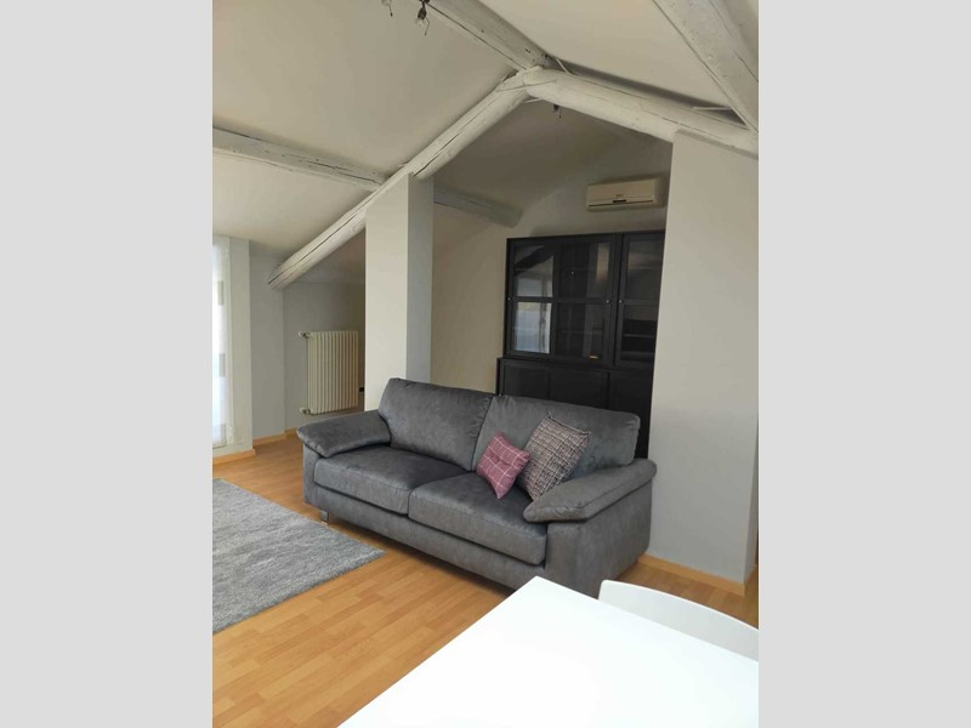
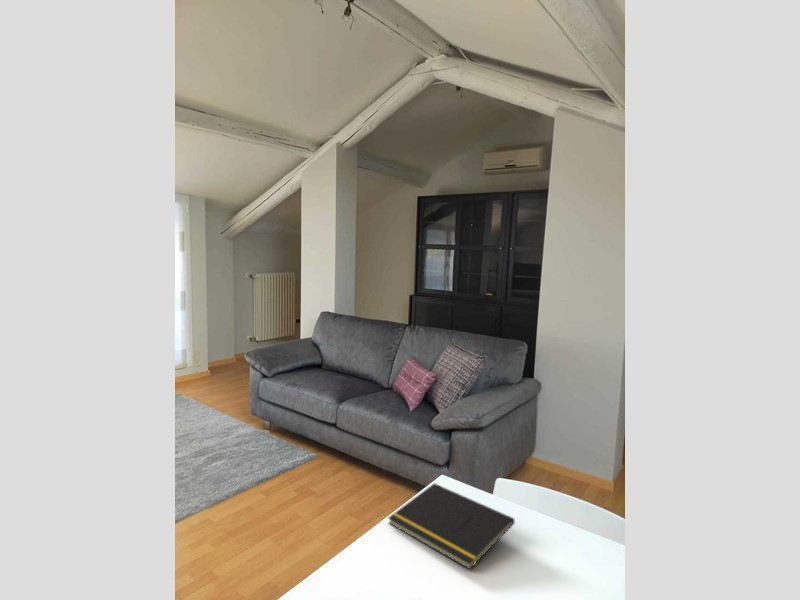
+ notepad [387,482,516,570]
